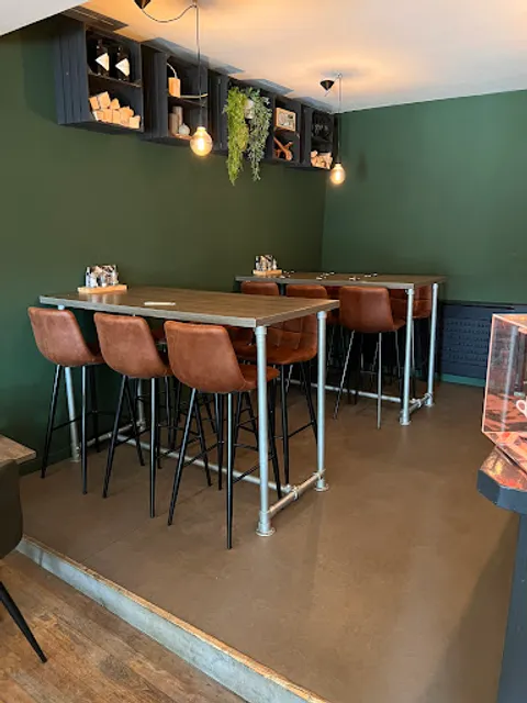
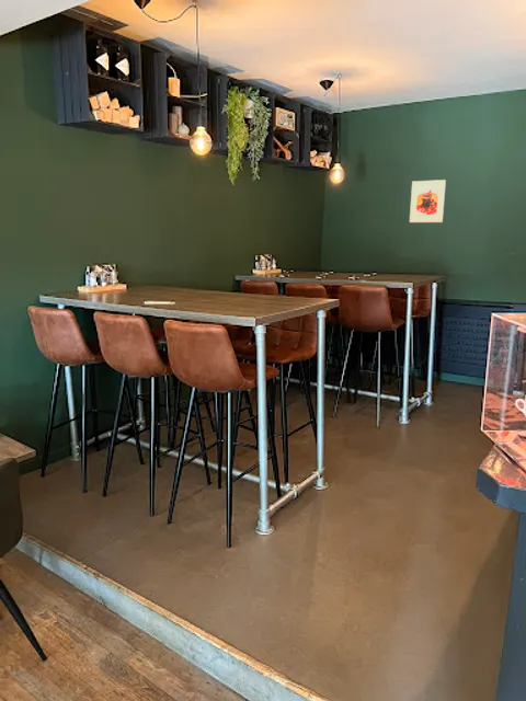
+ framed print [409,179,447,223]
